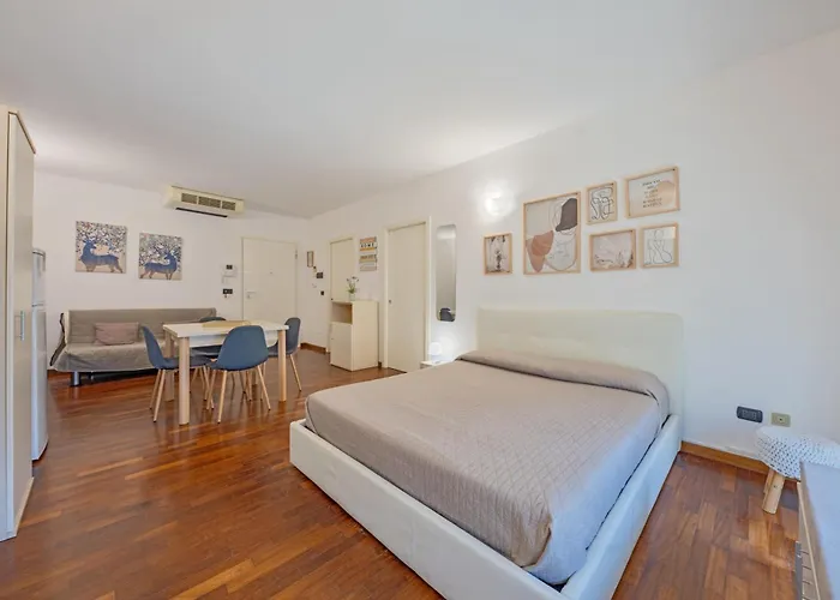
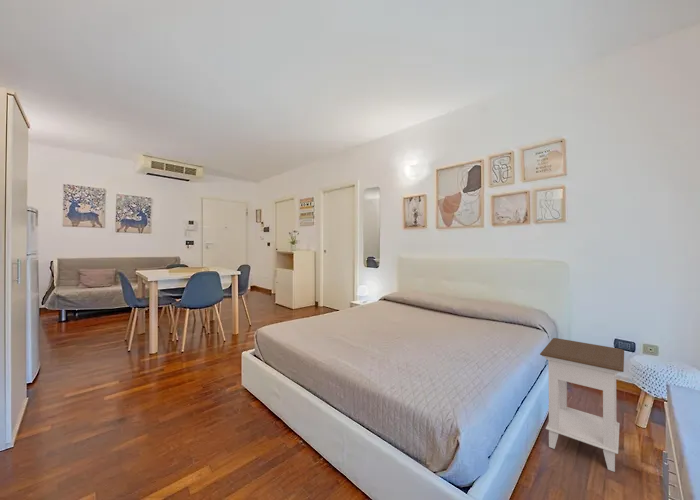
+ nightstand [539,337,625,473]
